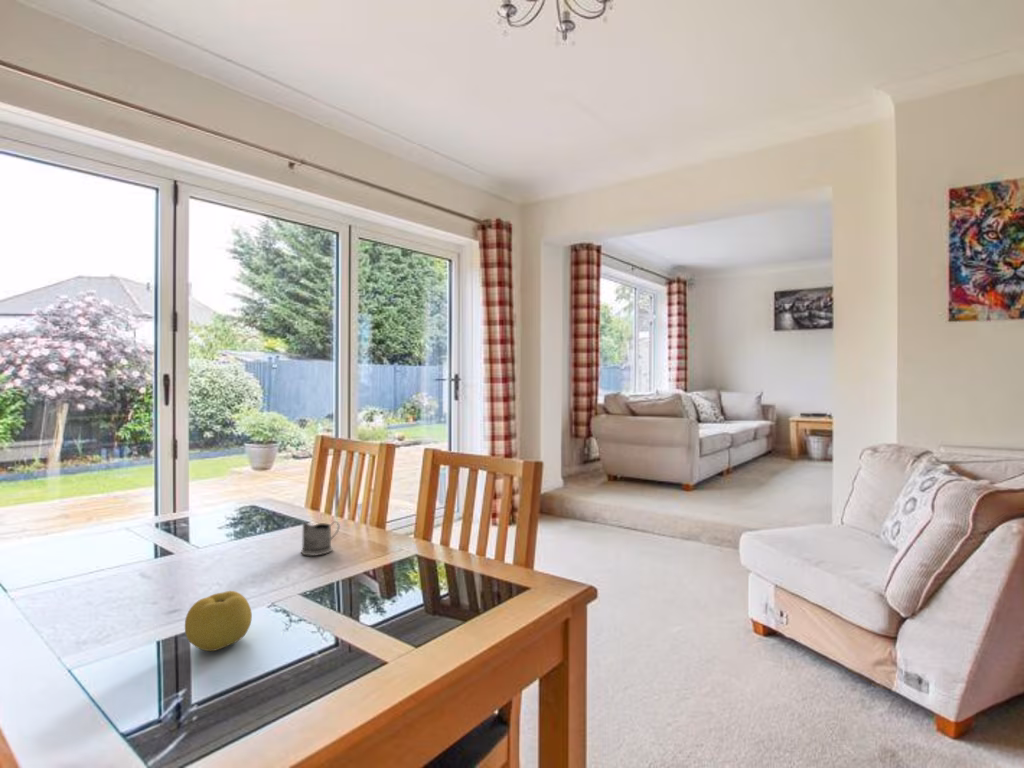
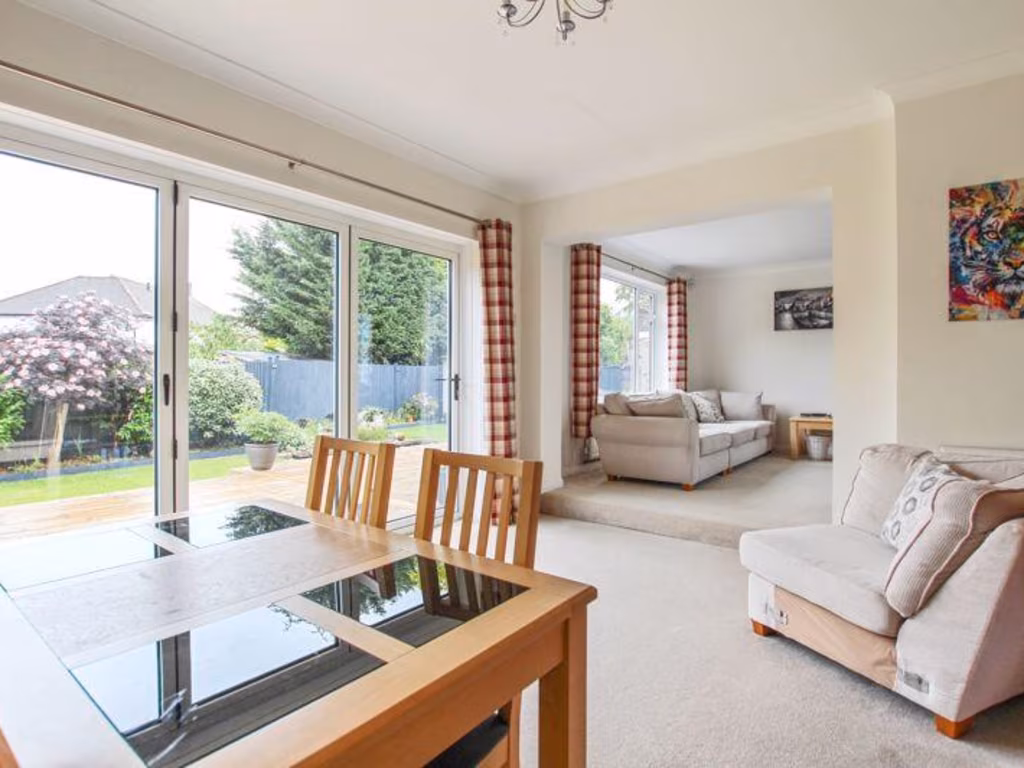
- tea glass holder [300,520,341,557]
- fruit [184,590,253,652]
